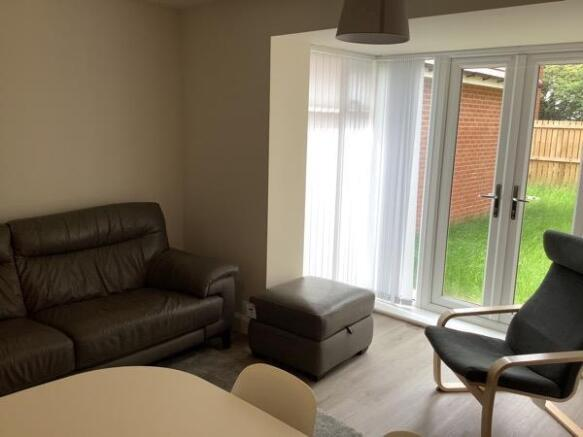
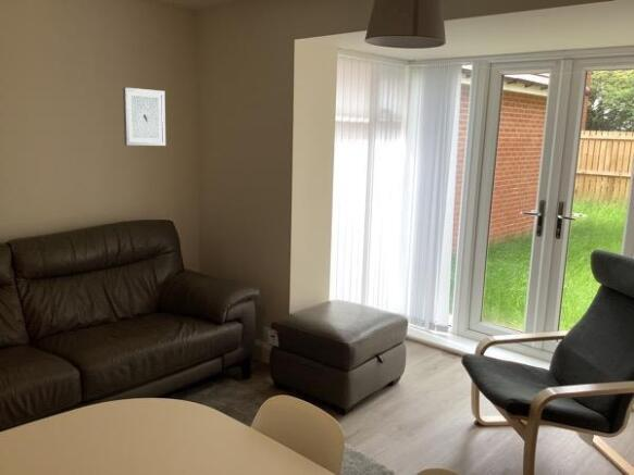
+ wall art [122,87,166,147]
